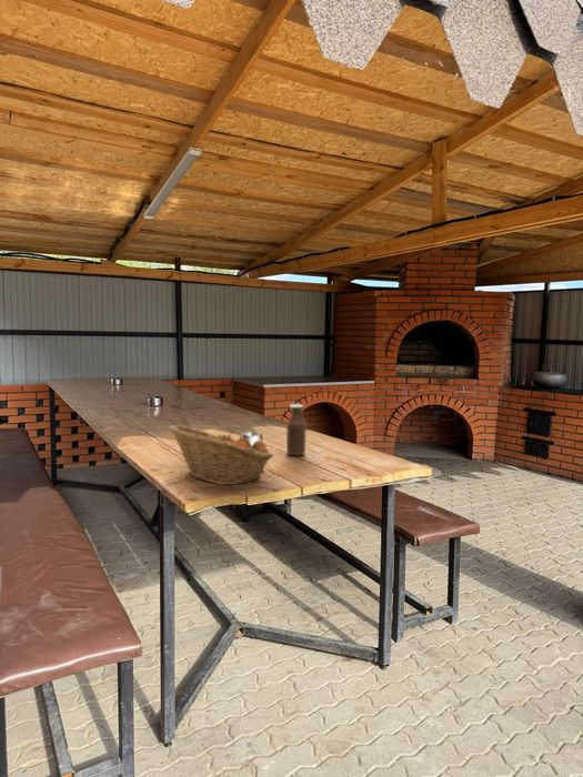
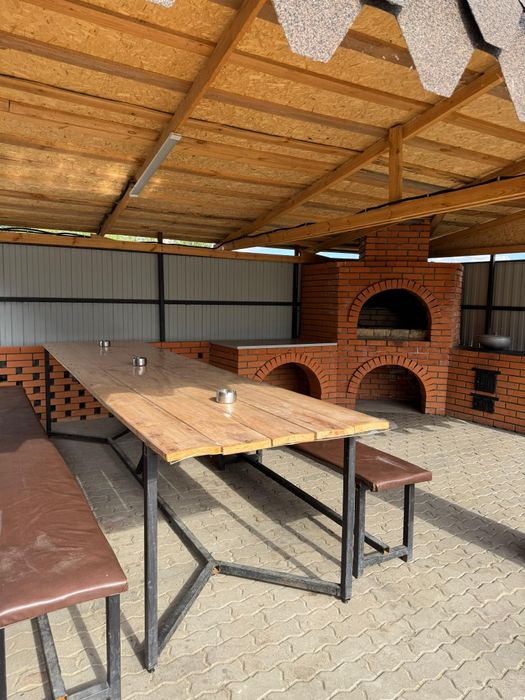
- bottle [285,403,308,456]
- fruit basket [168,424,274,486]
